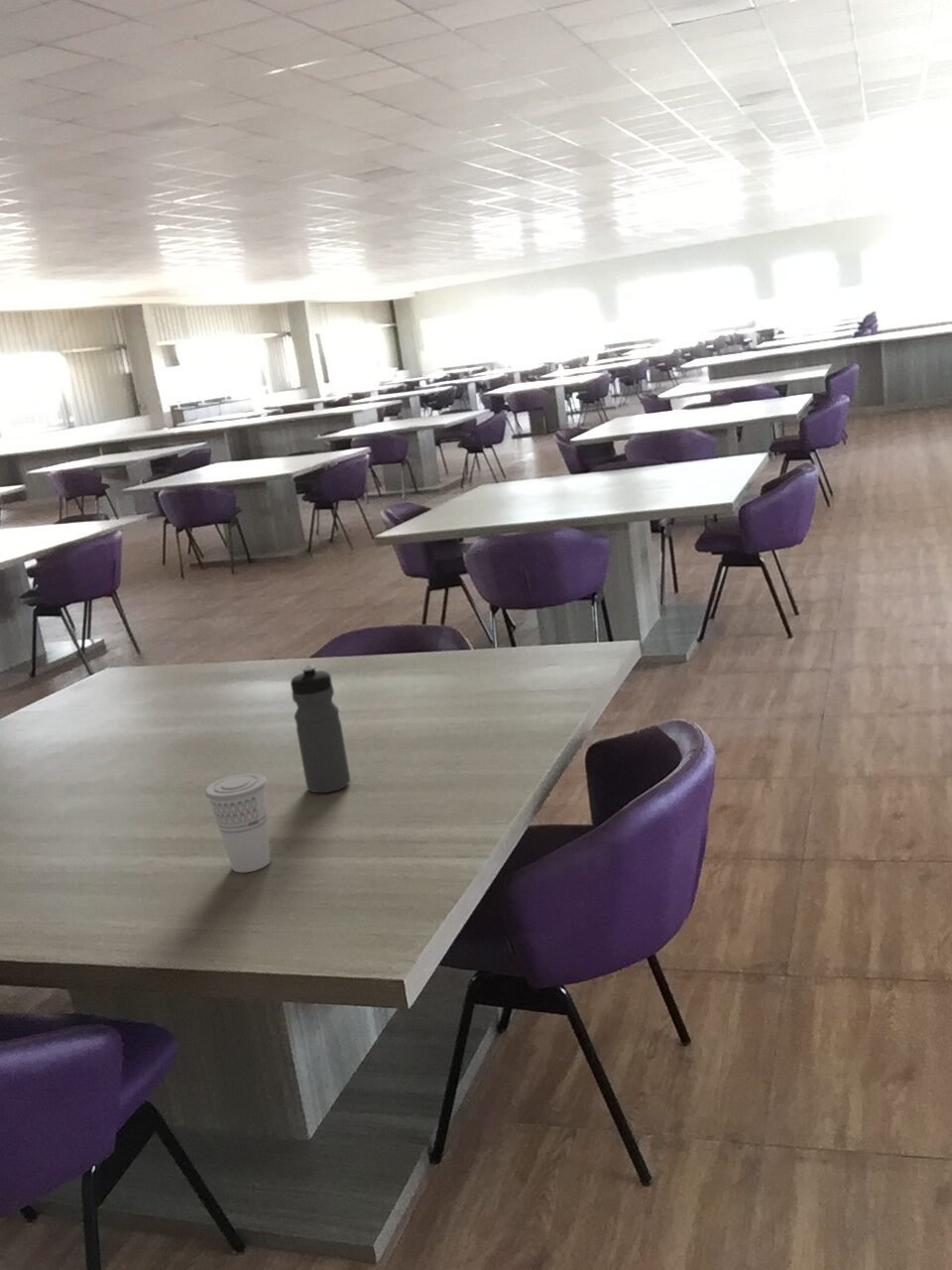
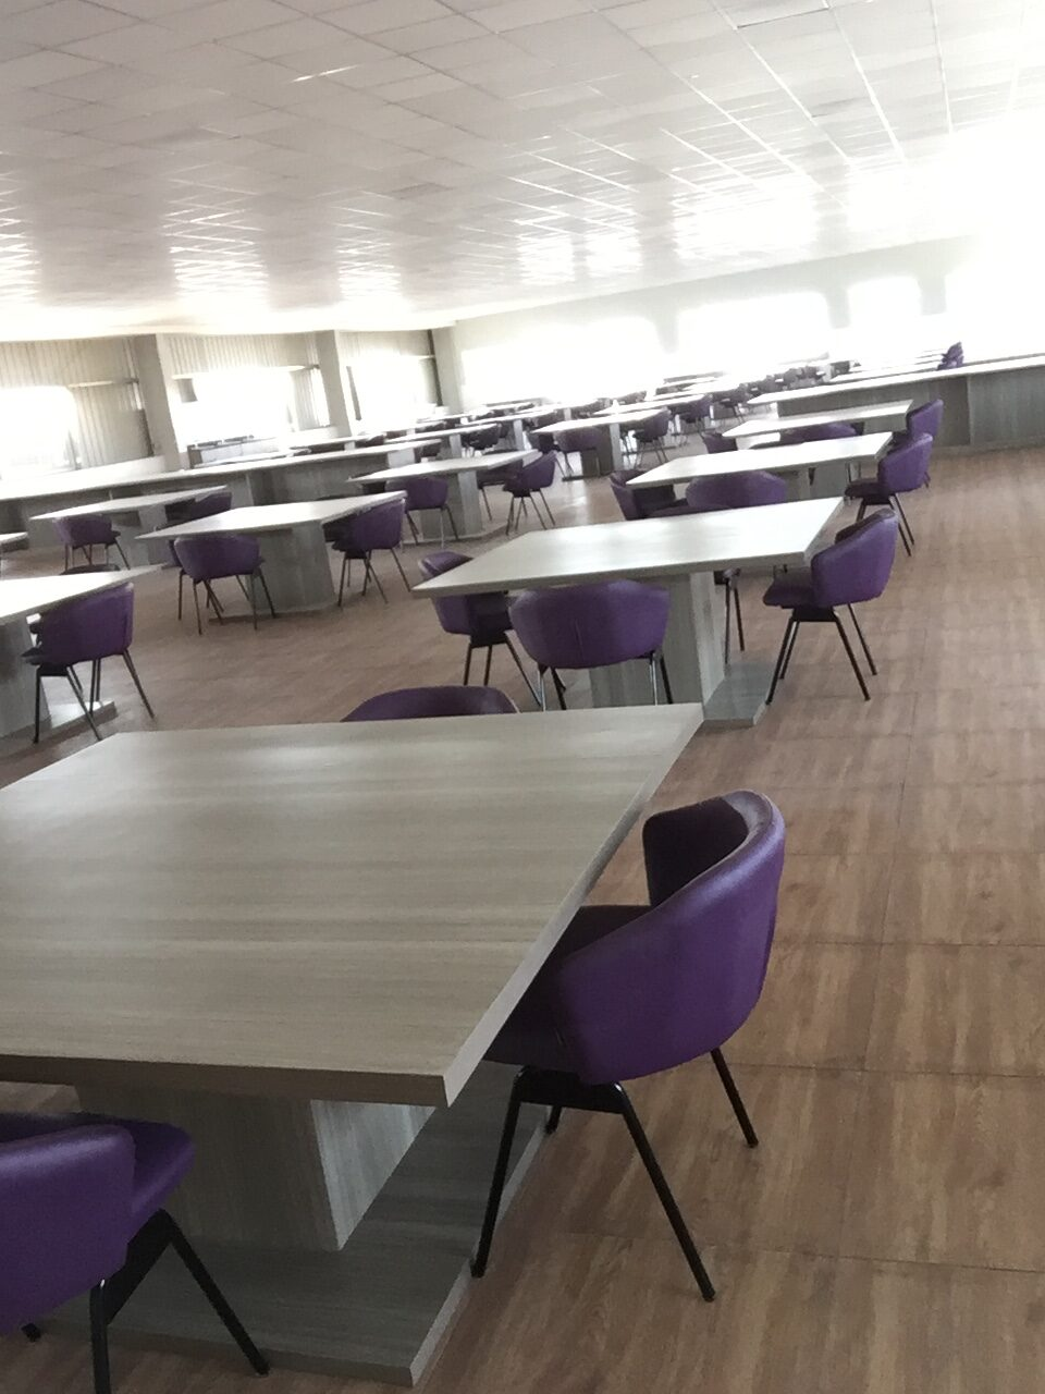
- water bottle [290,665,351,794]
- cup [204,773,271,873]
